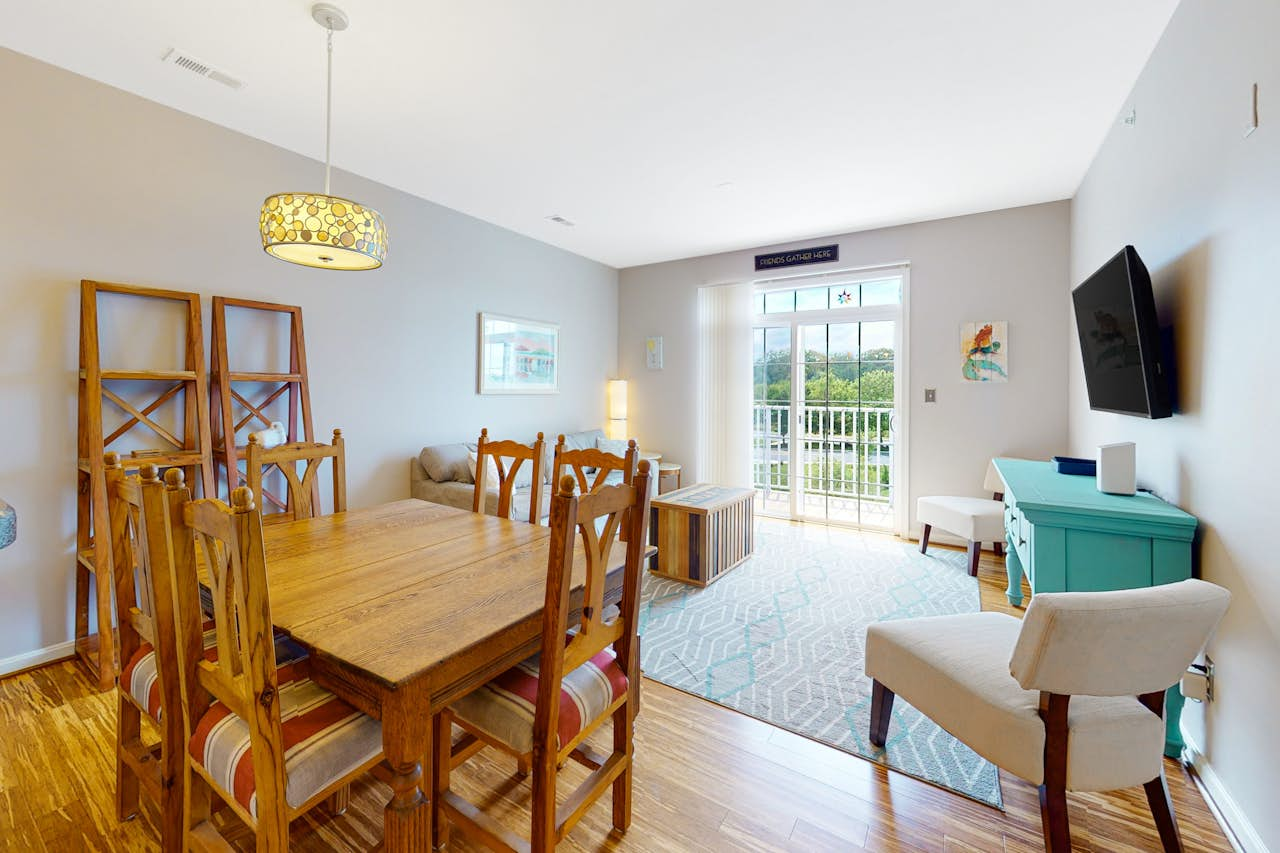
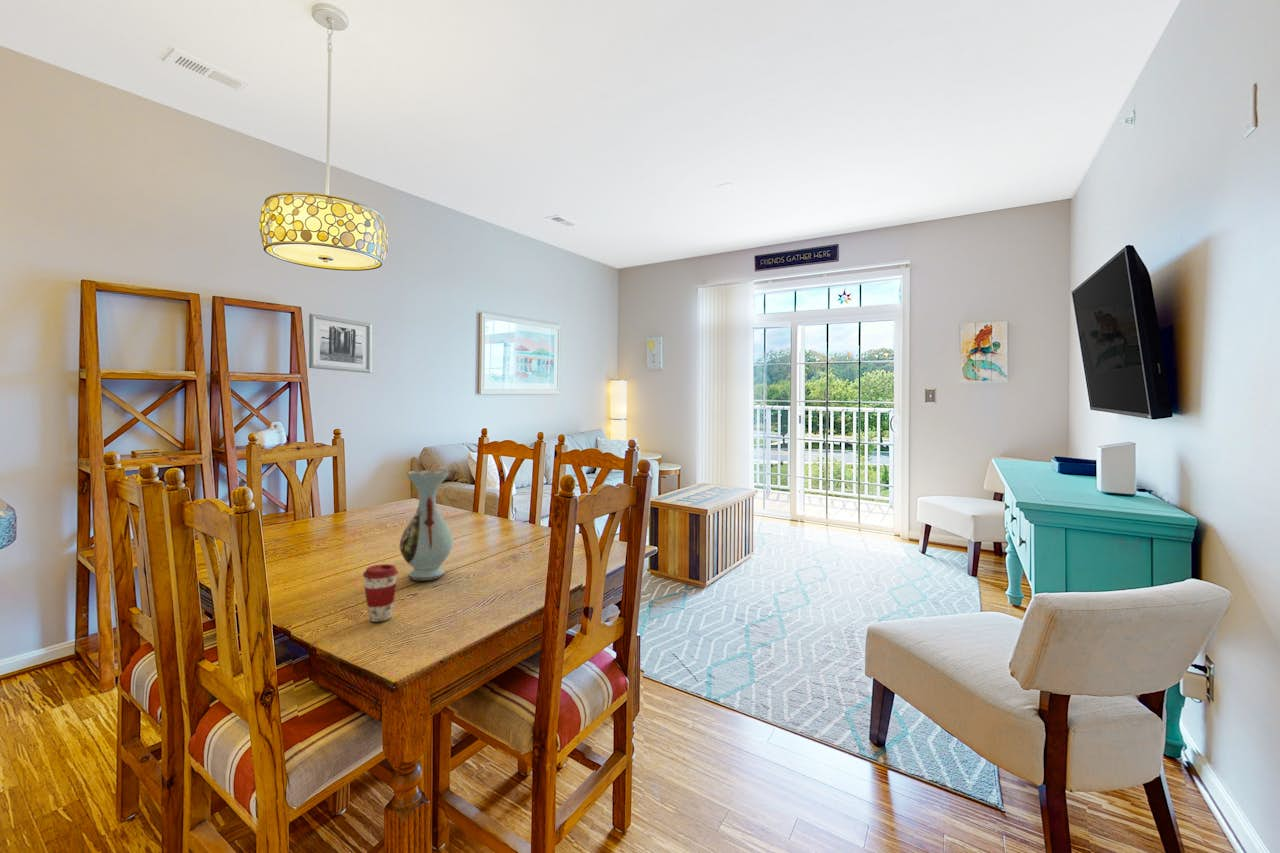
+ coffee cup [362,563,399,623]
+ vase [399,469,454,581]
+ wall art [308,313,373,374]
